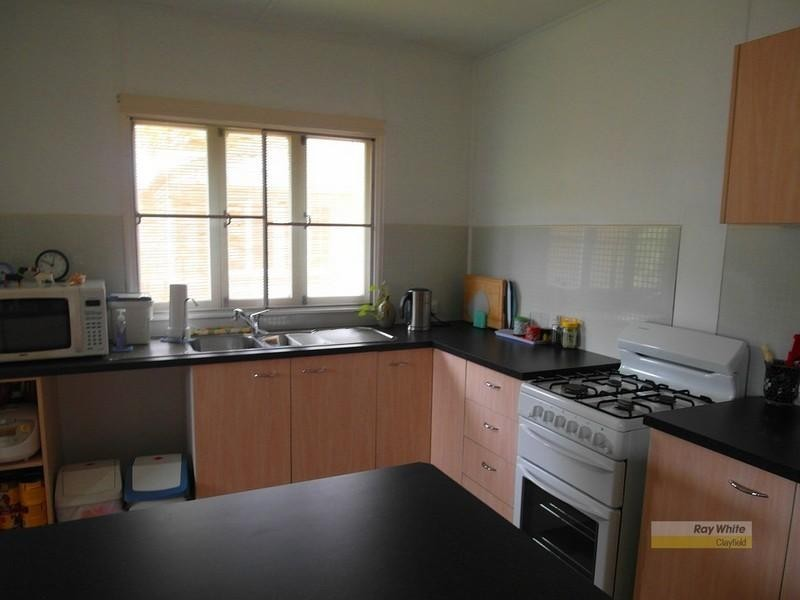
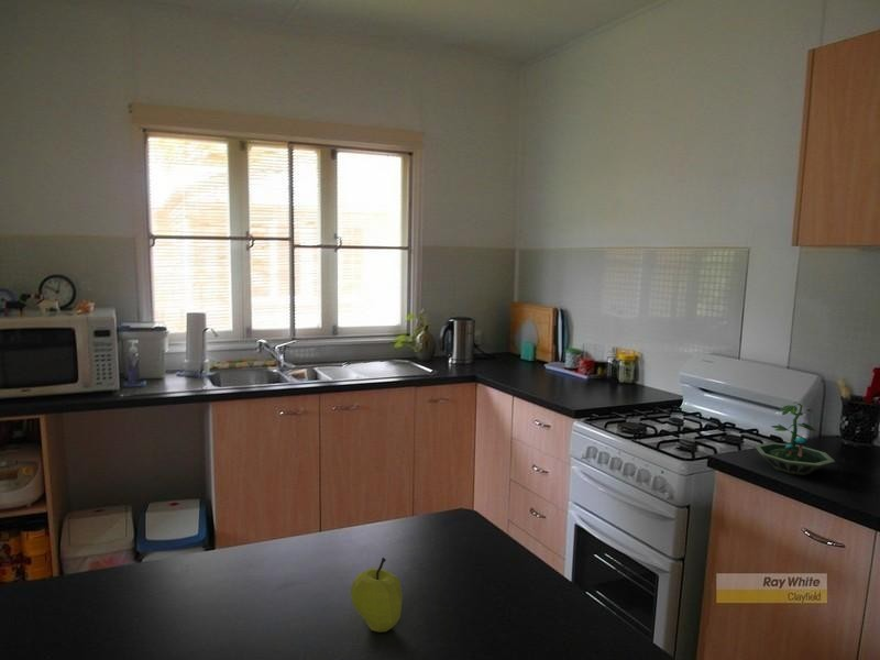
+ terrarium [754,402,836,476]
+ fruit [349,557,404,634]
